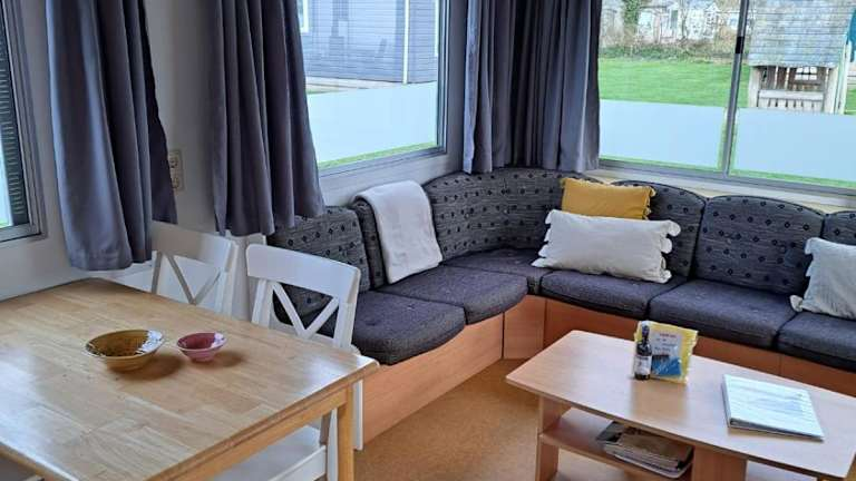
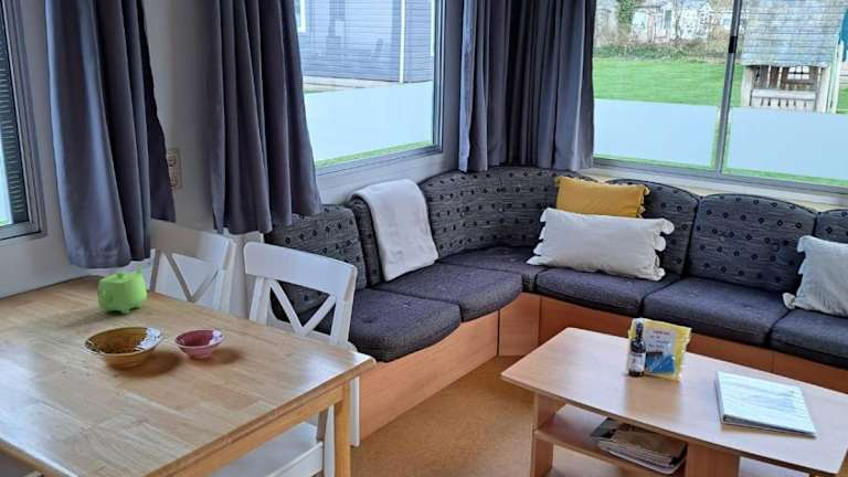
+ teapot [95,265,148,315]
